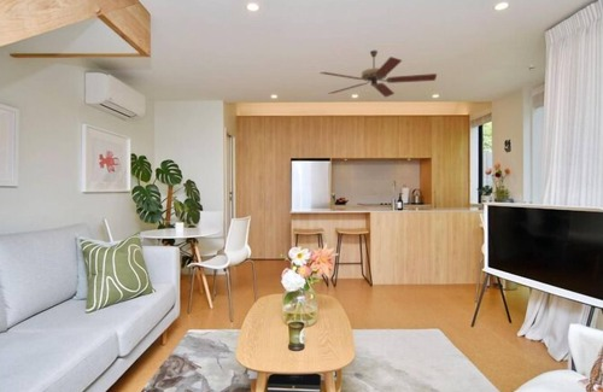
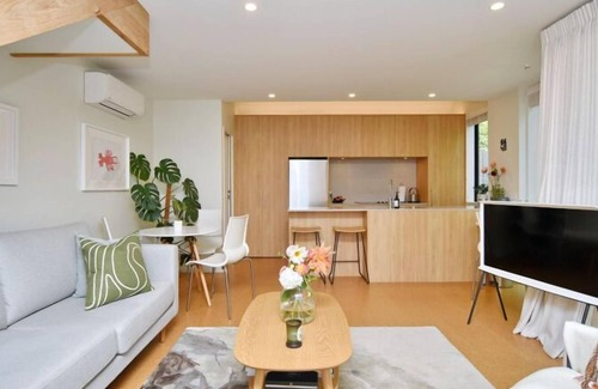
- ceiling fan [318,49,438,98]
